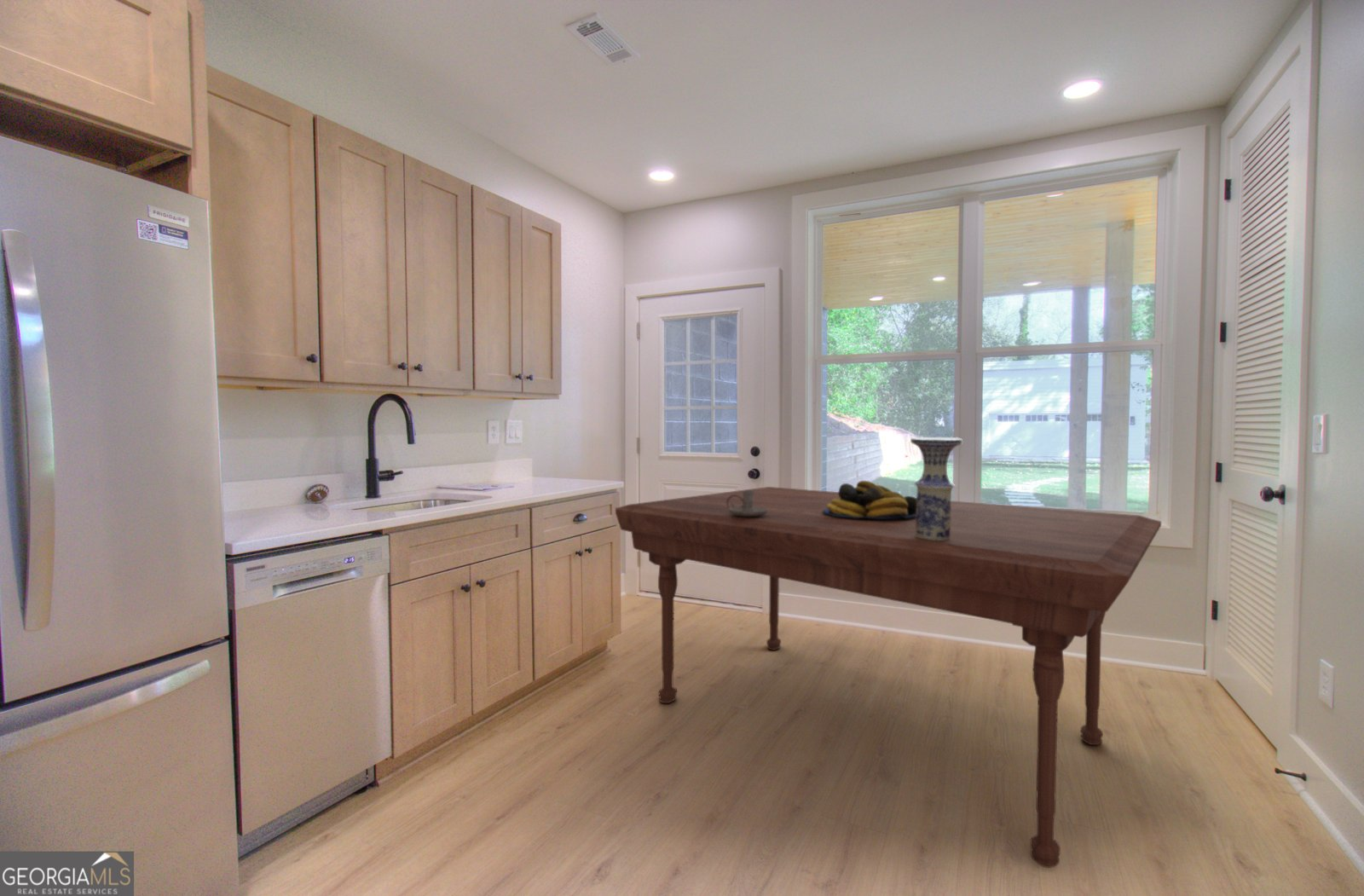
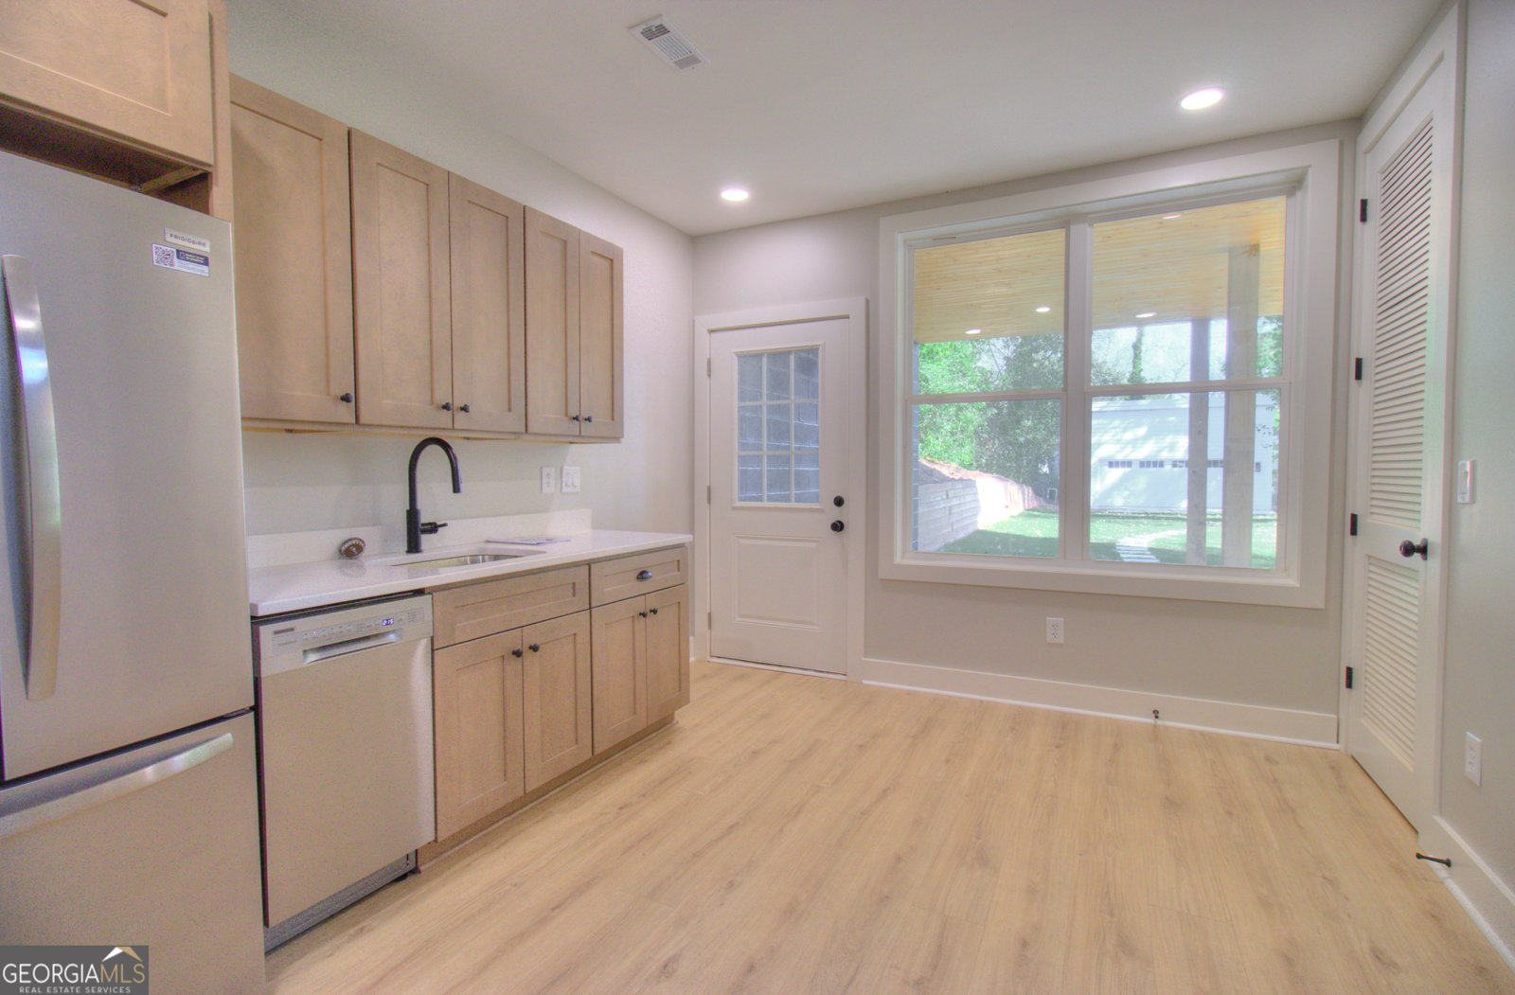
- candle holder [726,489,768,517]
- dining table [615,486,1162,869]
- fruit bowl [823,480,916,520]
- vase [910,436,963,540]
